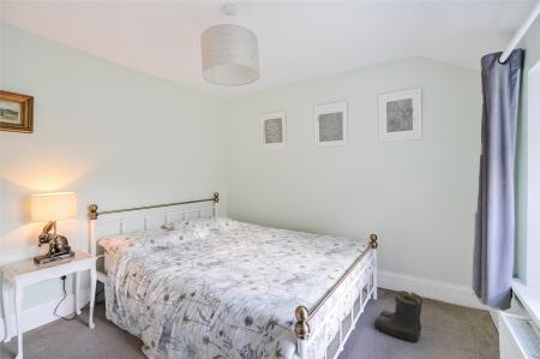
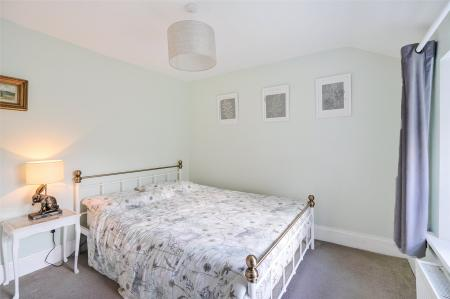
- boots [373,289,424,342]
